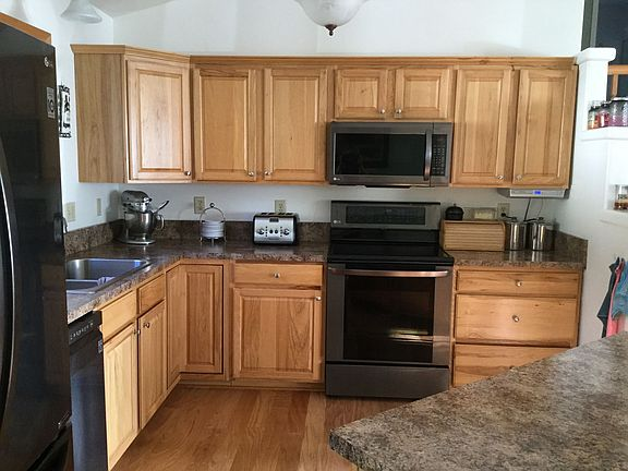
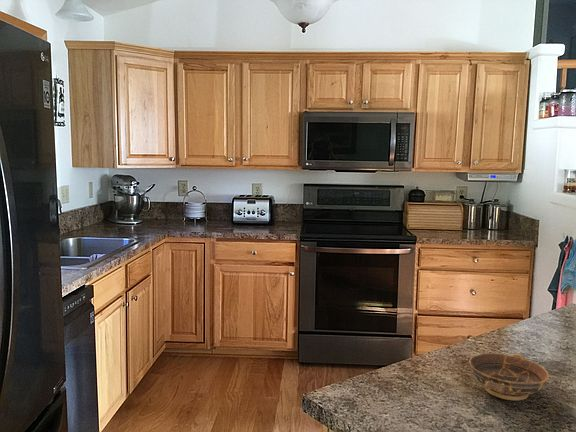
+ bowl [468,353,550,402]
